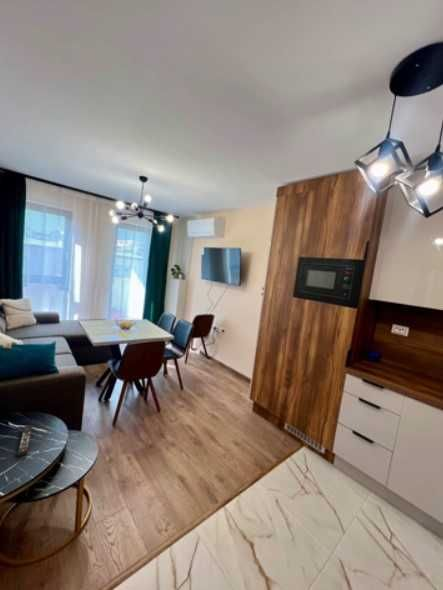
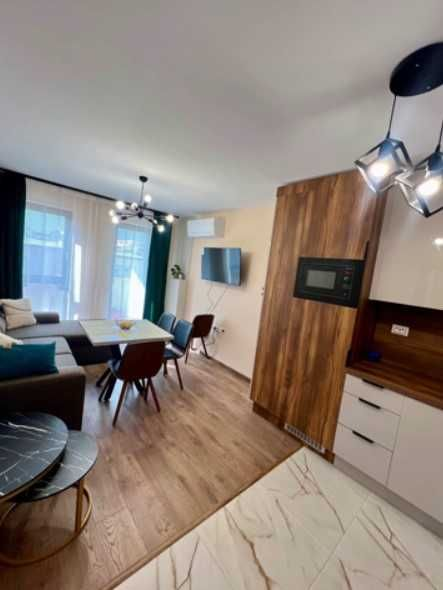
- remote control [16,424,34,457]
